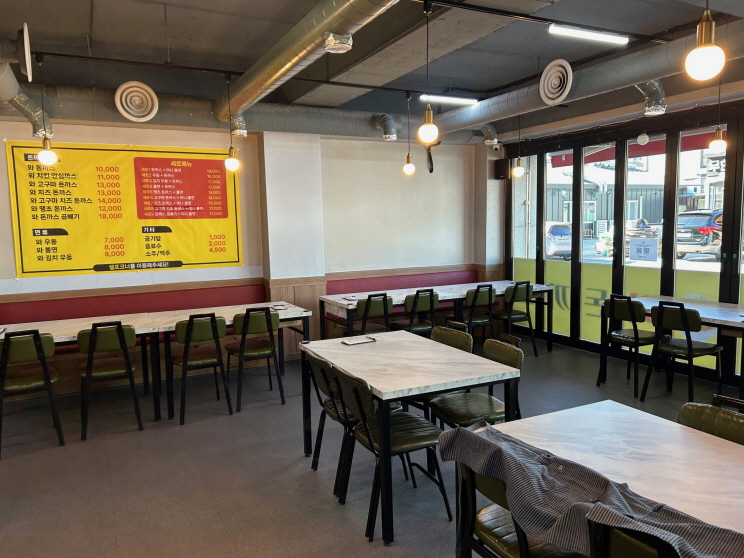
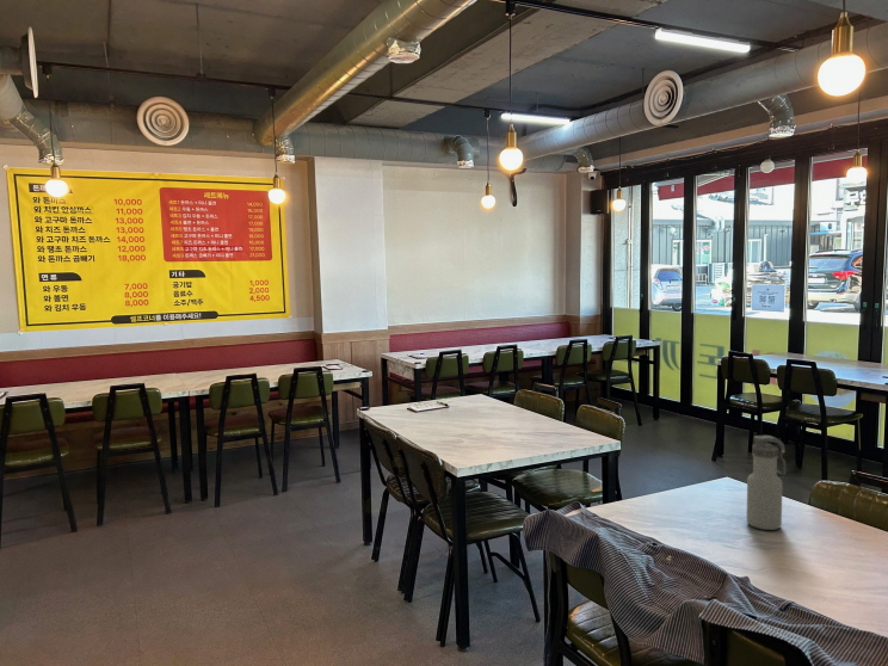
+ water bottle [746,434,787,531]
